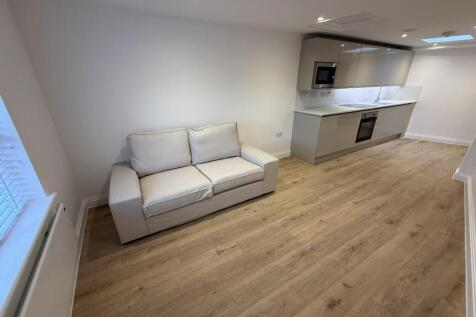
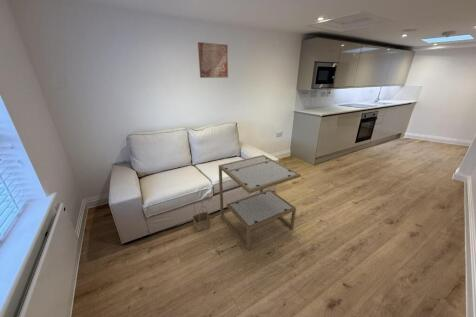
+ basket [192,199,211,232]
+ wall art [197,41,229,79]
+ side table [218,154,302,251]
